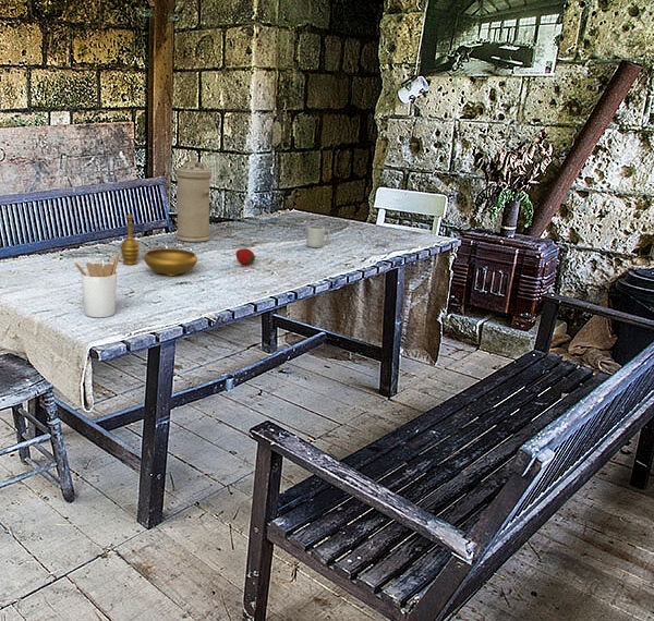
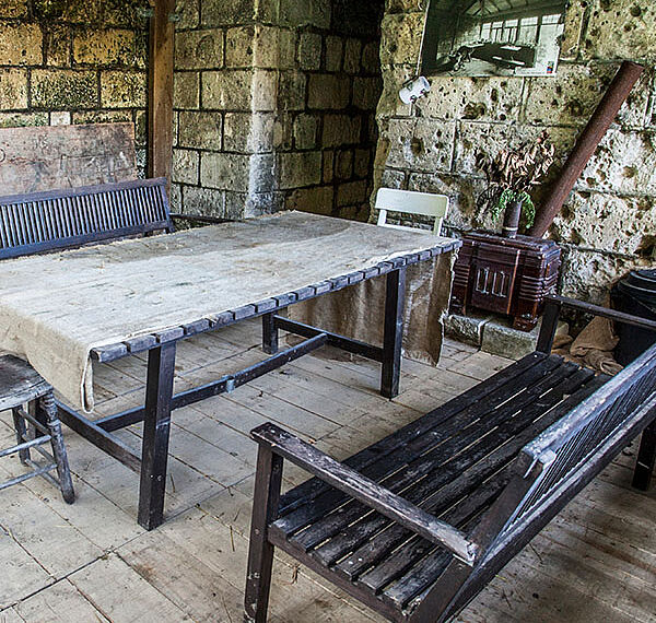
- cup [305,224,331,248]
- water filter [175,155,213,243]
- fruit [234,247,257,267]
- decorative bowl [120,212,198,277]
- utensil holder [73,252,121,318]
